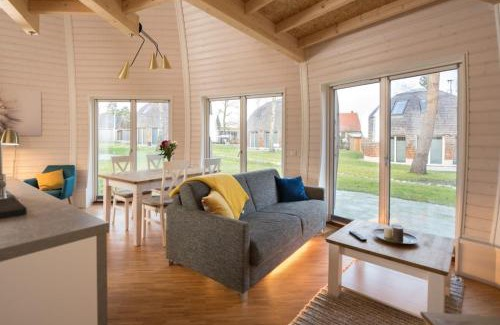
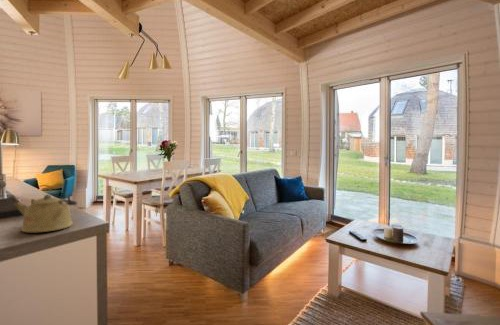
+ kettle [13,193,78,233]
